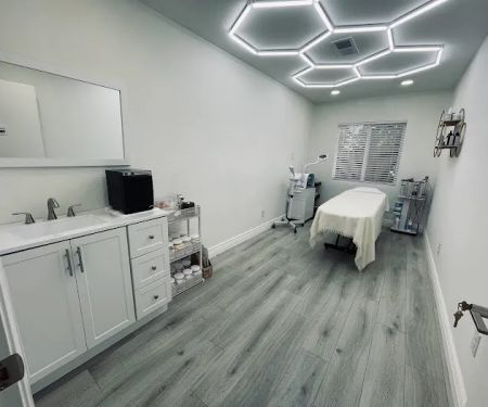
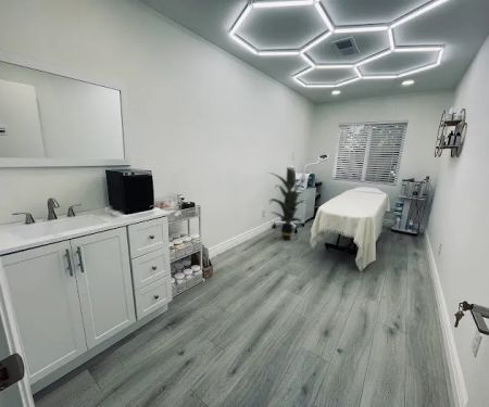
+ indoor plant [266,166,309,241]
